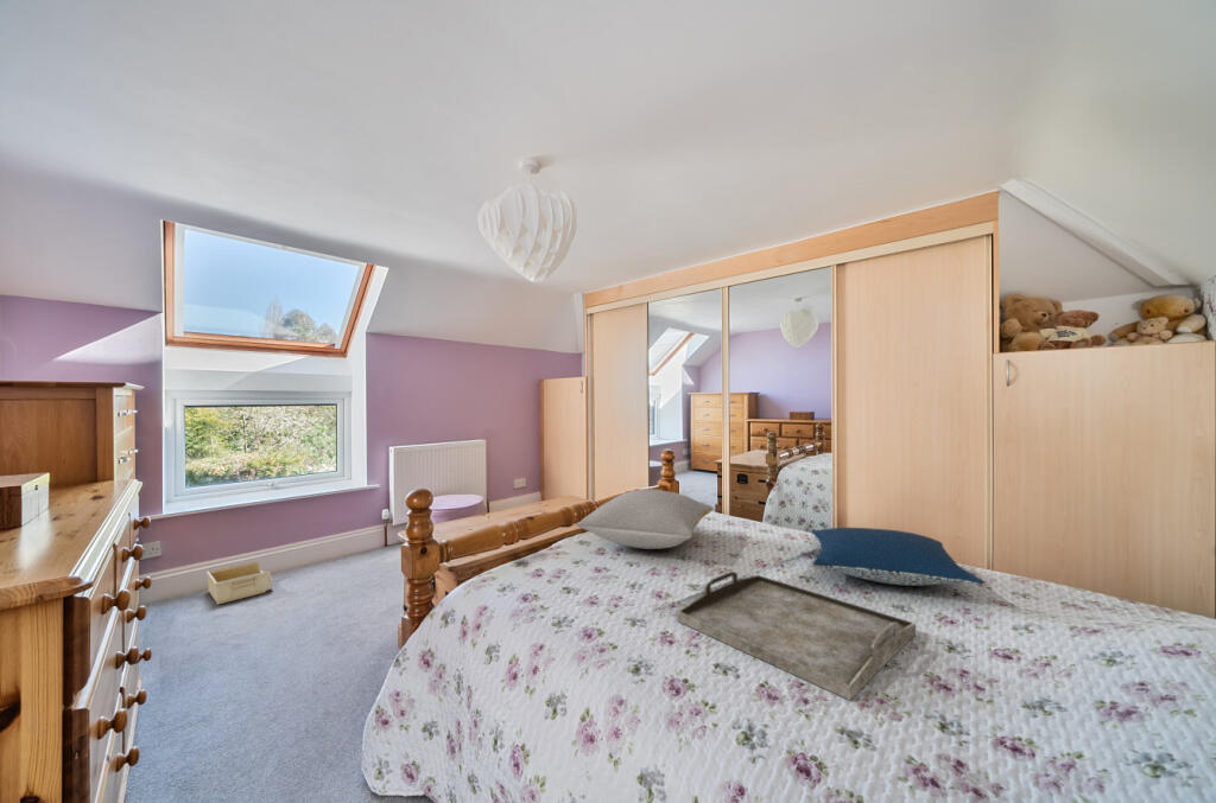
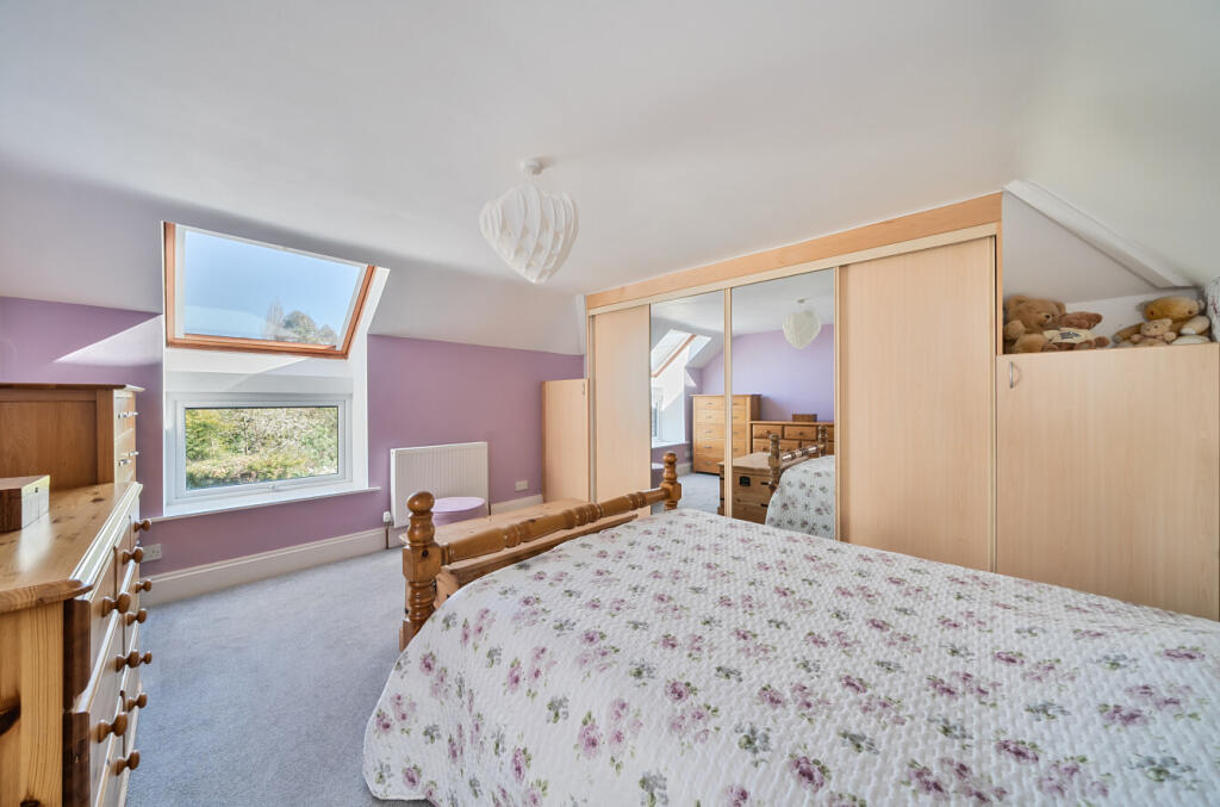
- storage bin [205,560,273,605]
- pillow [809,527,984,587]
- pillow [575,489,715,550]
- serving tray [676,571,917,701]
